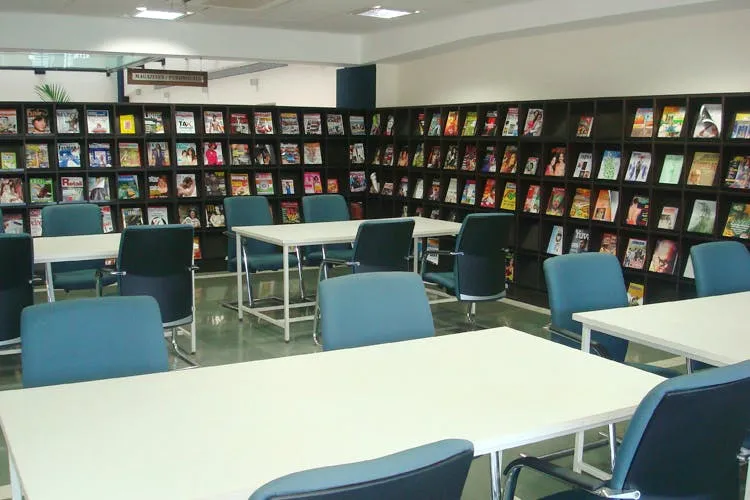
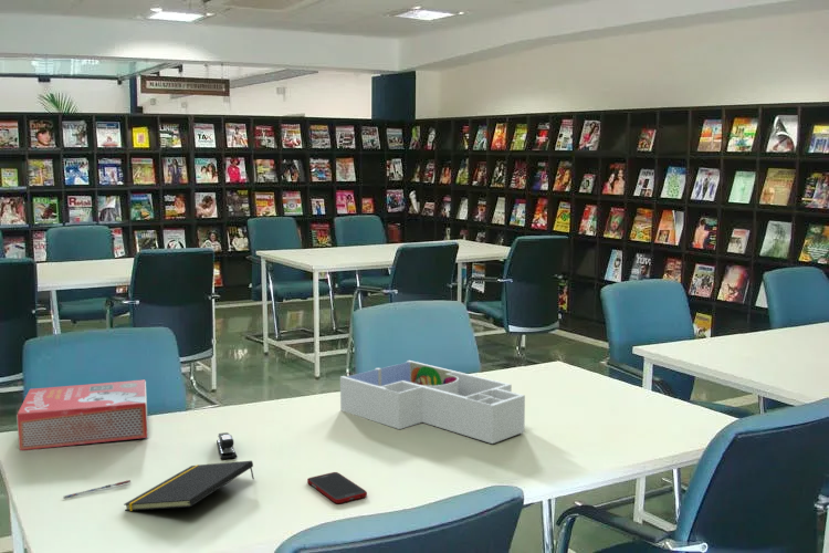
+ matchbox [15,379,149,451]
+ cell phone [306,471,368,504]
+ stapler [216,431,238,460]
+ pen [63,479,132,499]
+ notepad [123,460,255,512]
+ desk organizer [339,359,526,445]
